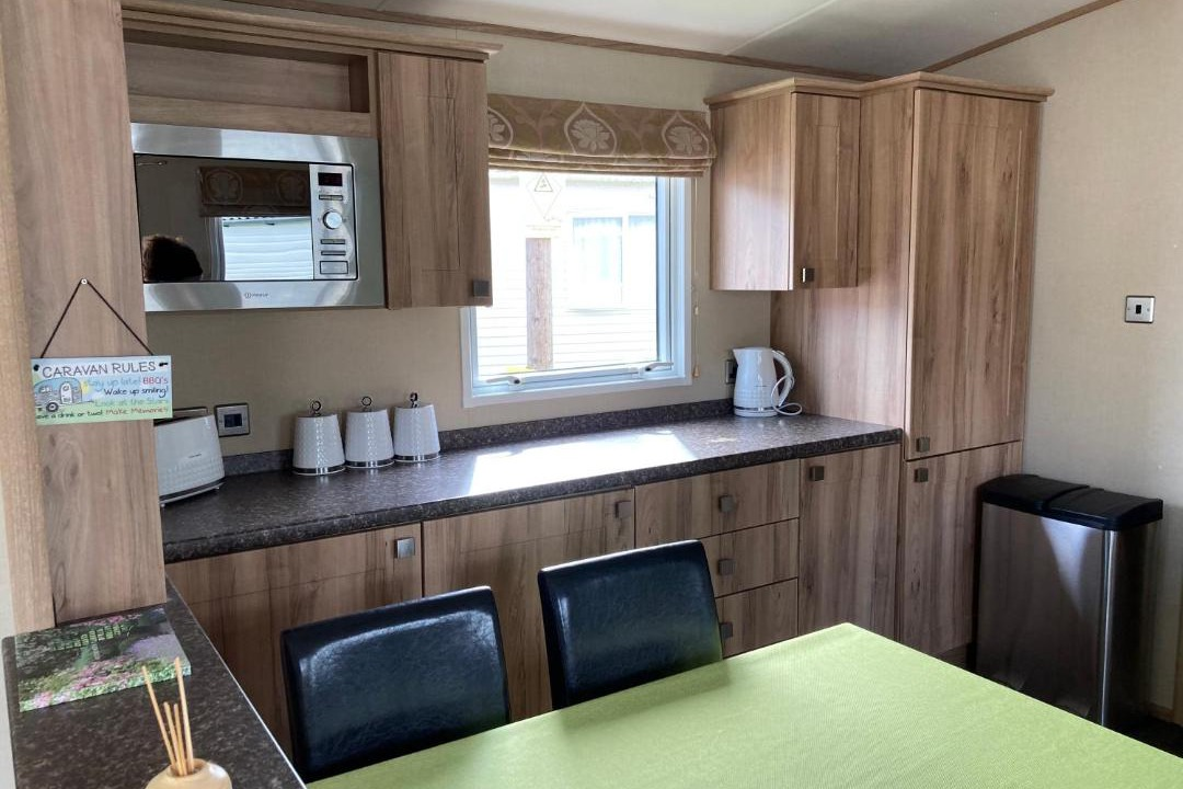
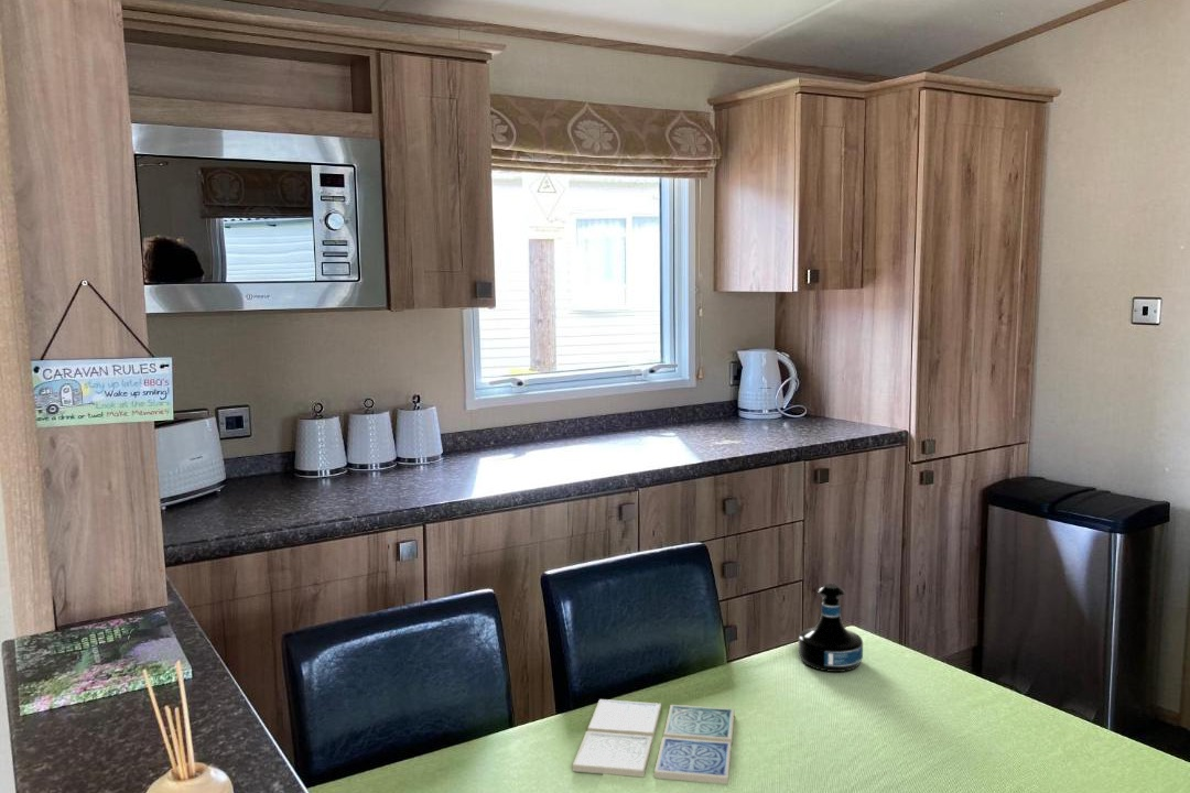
+ drink coaster [572,698,735,785]
+ tequila bottle [798,583,864,673]
